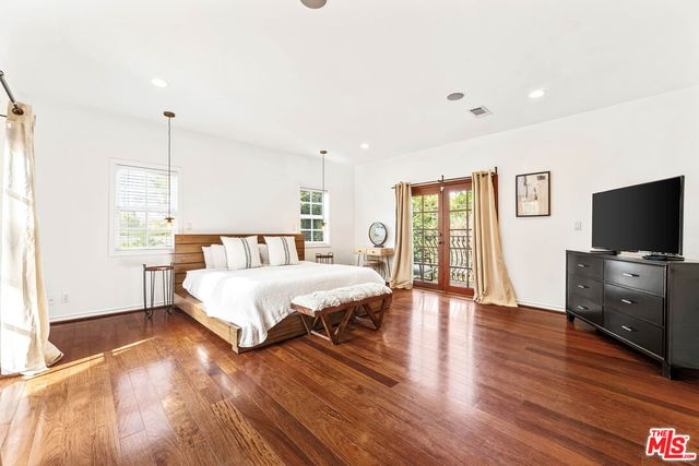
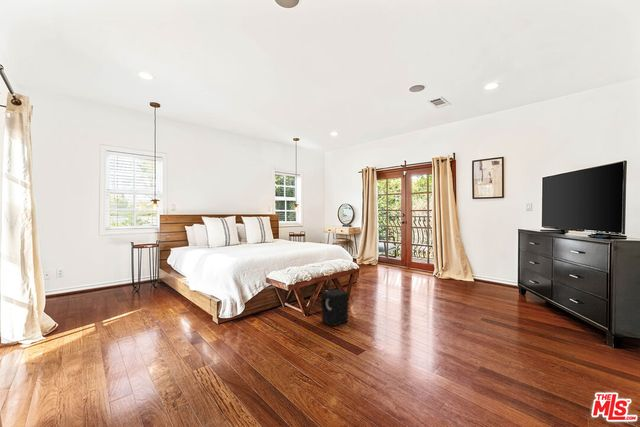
+ speaker [320,288,349,327]
